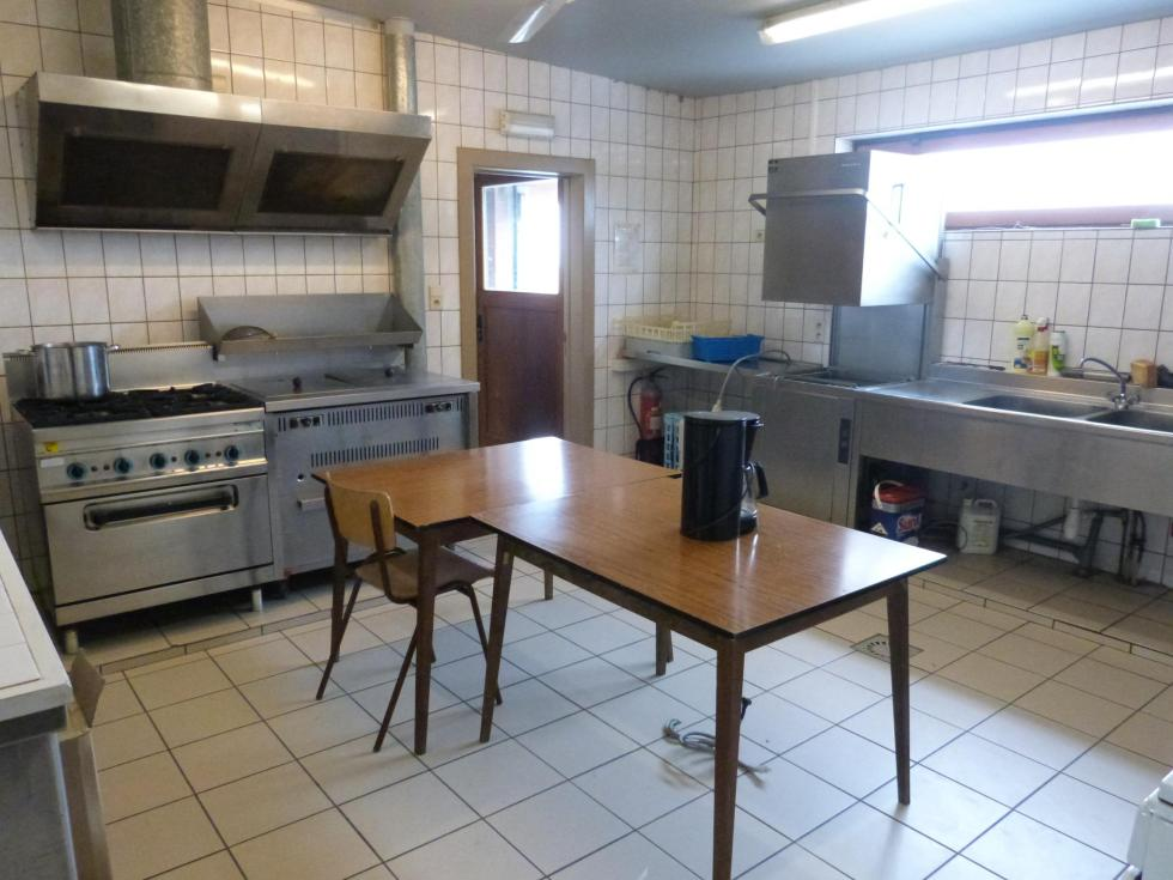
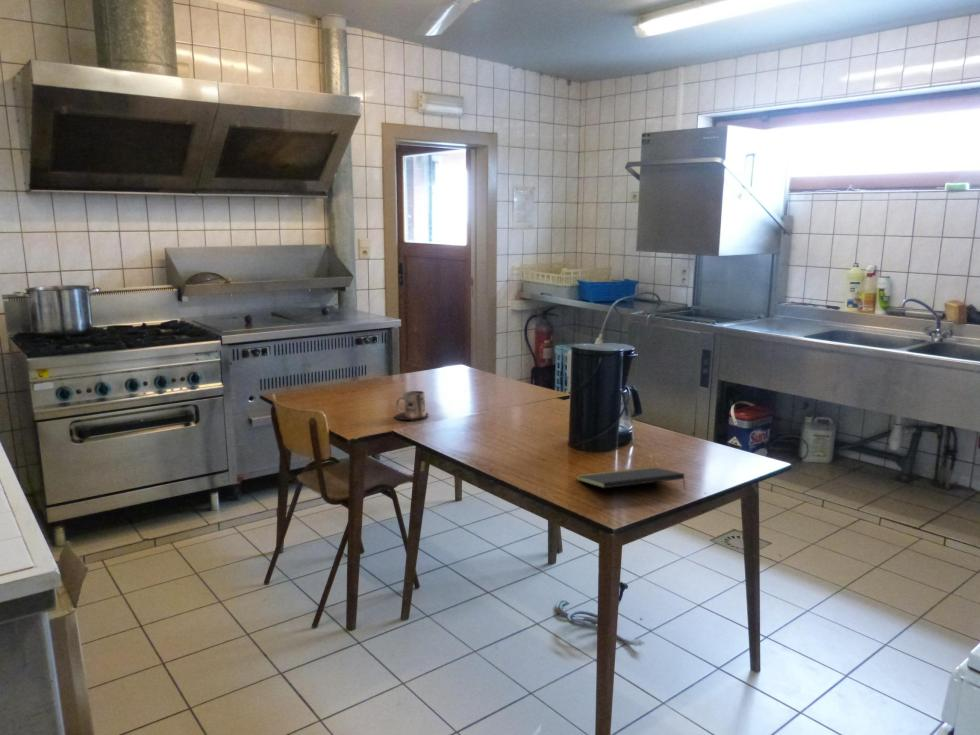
+ mug [393,390,429,421]
+ notepad [575,466,686,491]
